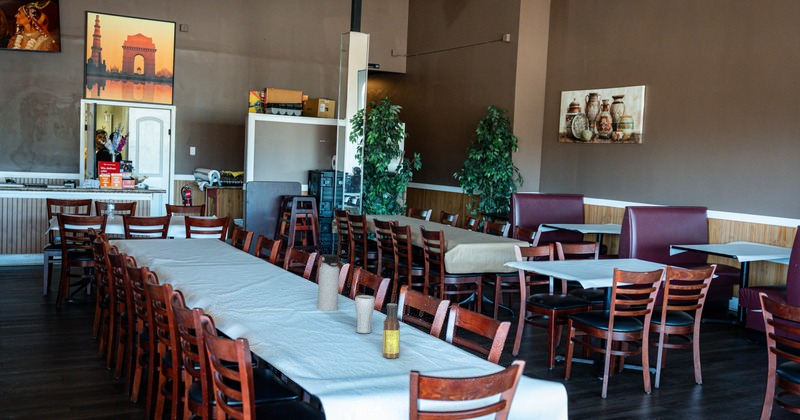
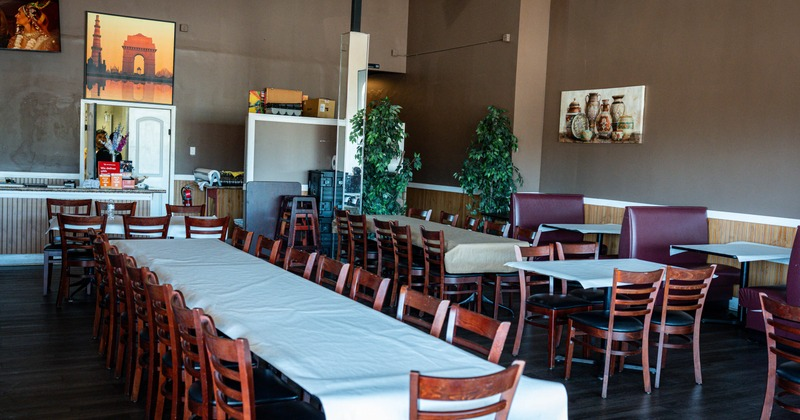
- drinking glass [354,294,376,334]
- water bottle [317,254,340,312]
- sauce bottle [382,303,401,359]
